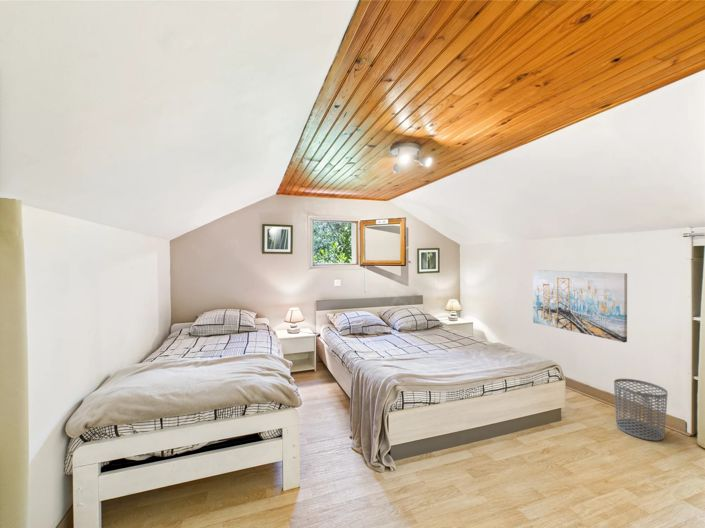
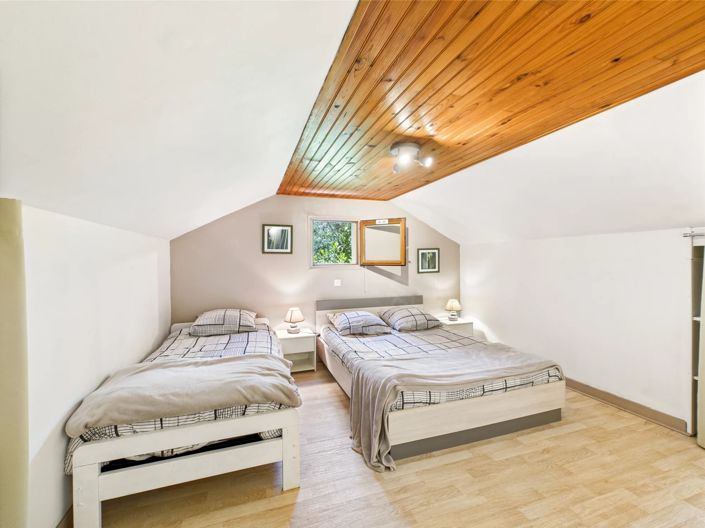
- wall art [532,269,628,343]
- waste bin [613,378,668,442]
